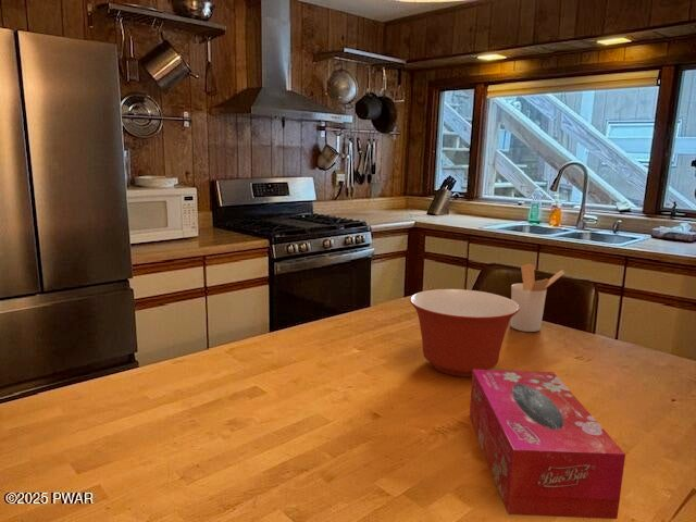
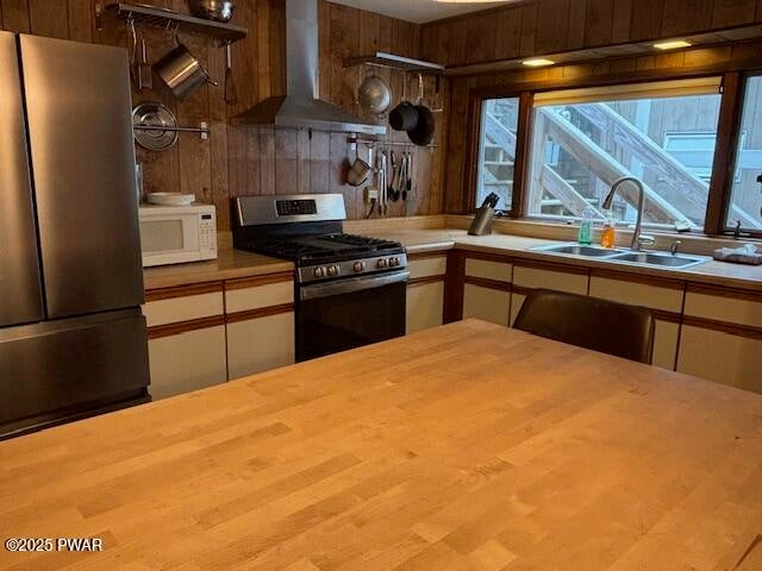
- tissue box [469,369,626,520]
- utensil holder [510,262,566,333]
- mixing bowl [409,288,520,377]
